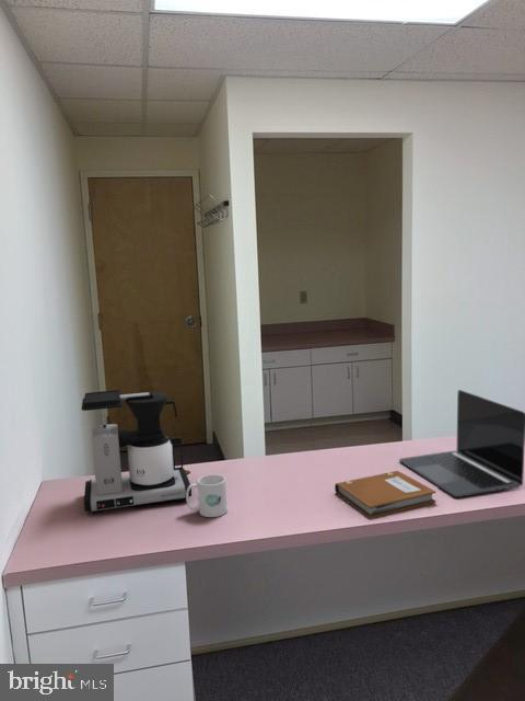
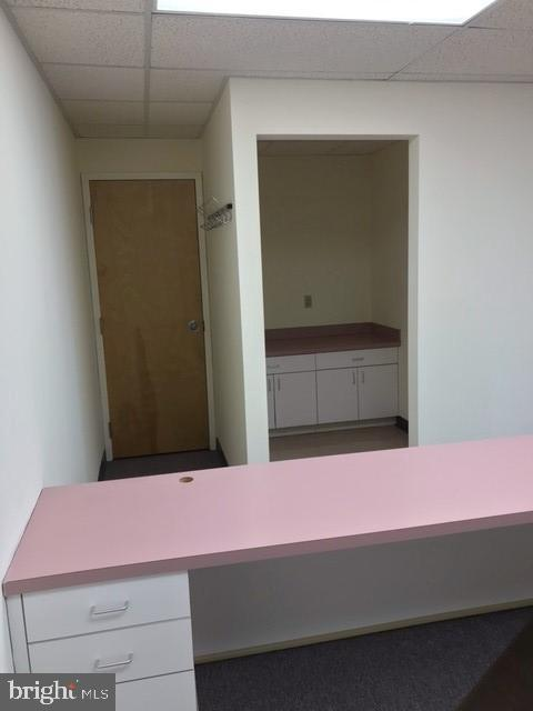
- laptop [398,389,525,498]
- notebook [334,470,438,519]
- coffee maker [80,389,192,515]
- mug [185,473,229,518]
